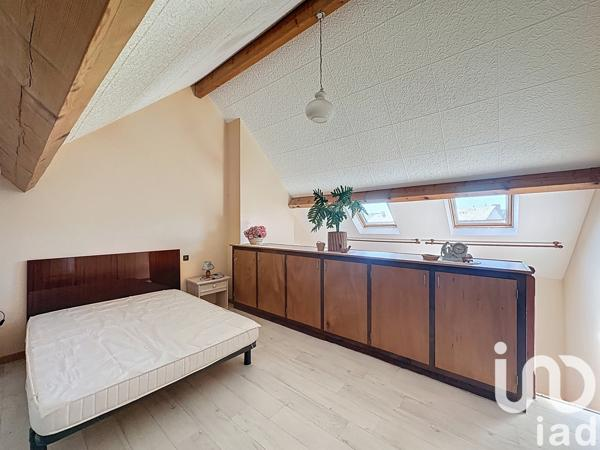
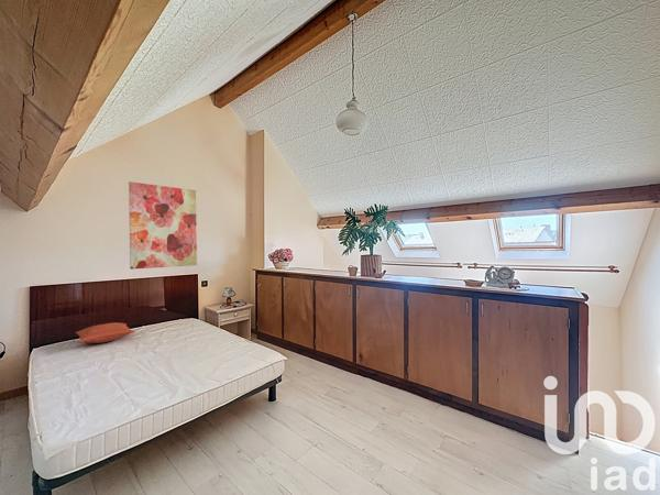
+ wall art [128,180,198,271]
+ pillow [75,321,136,344]
